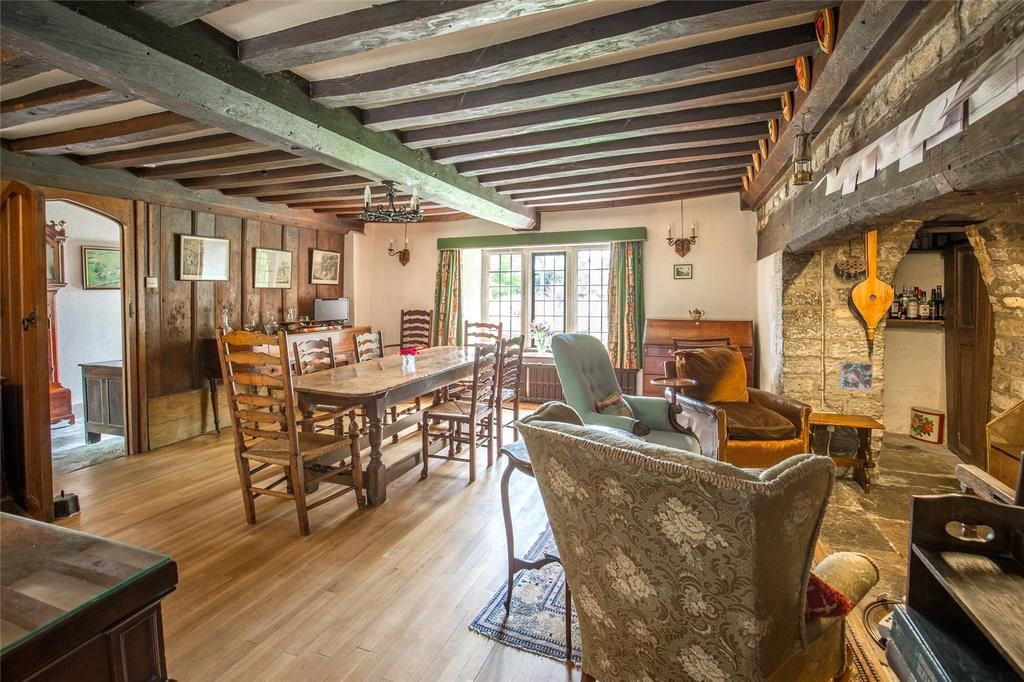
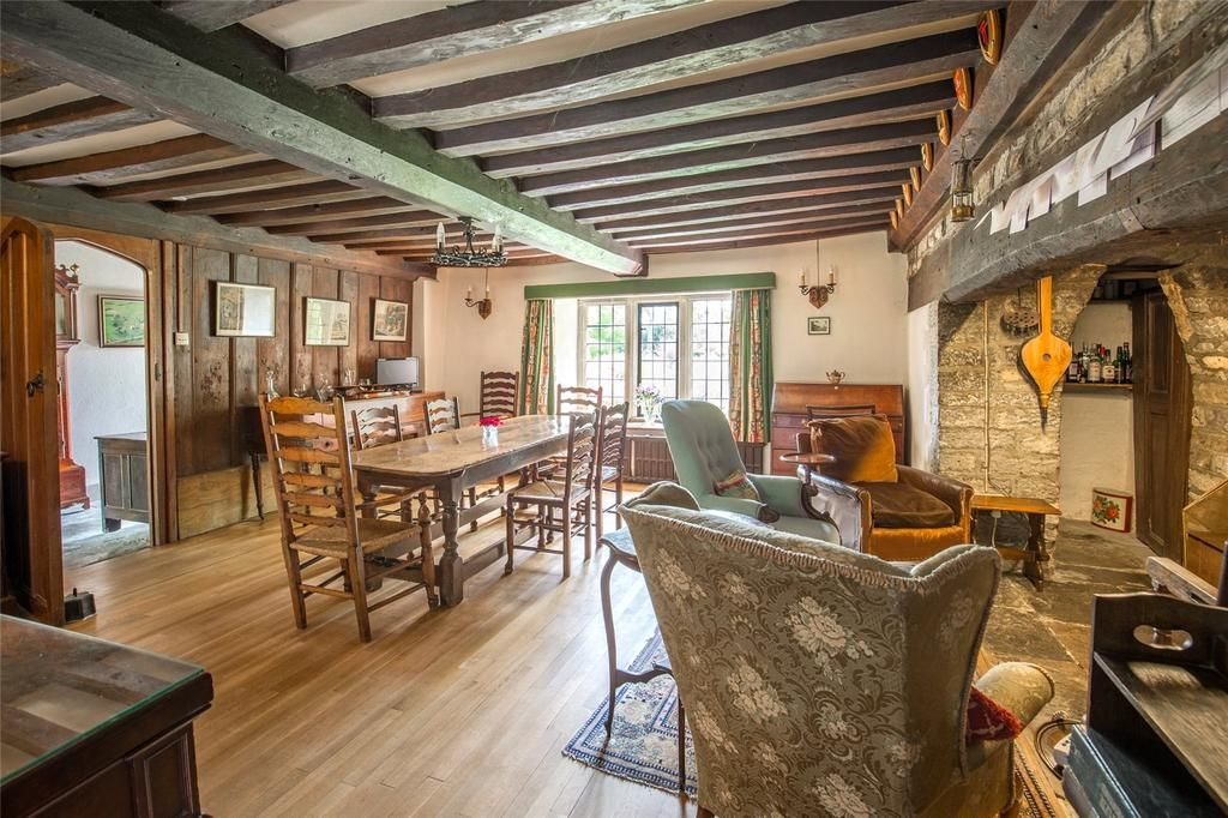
- decorative tile [838,361,874,392]
